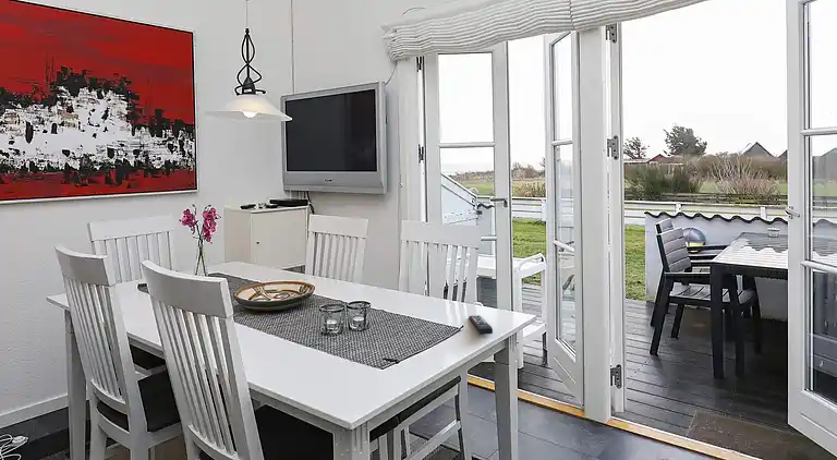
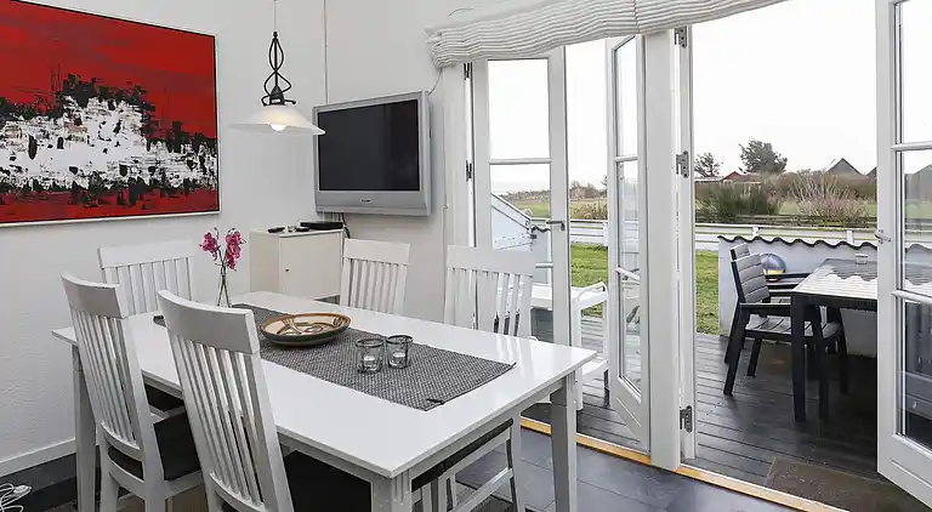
- remote control [468,314,494,336]
